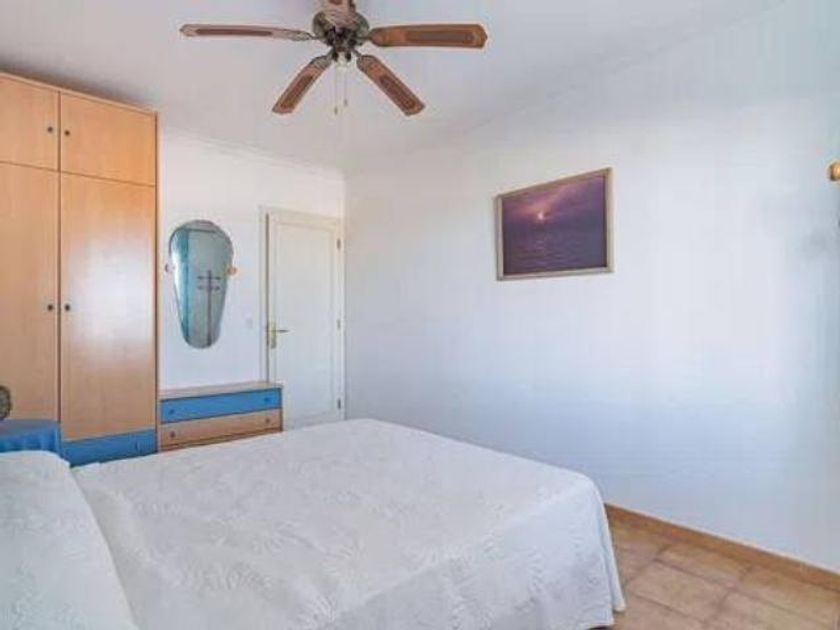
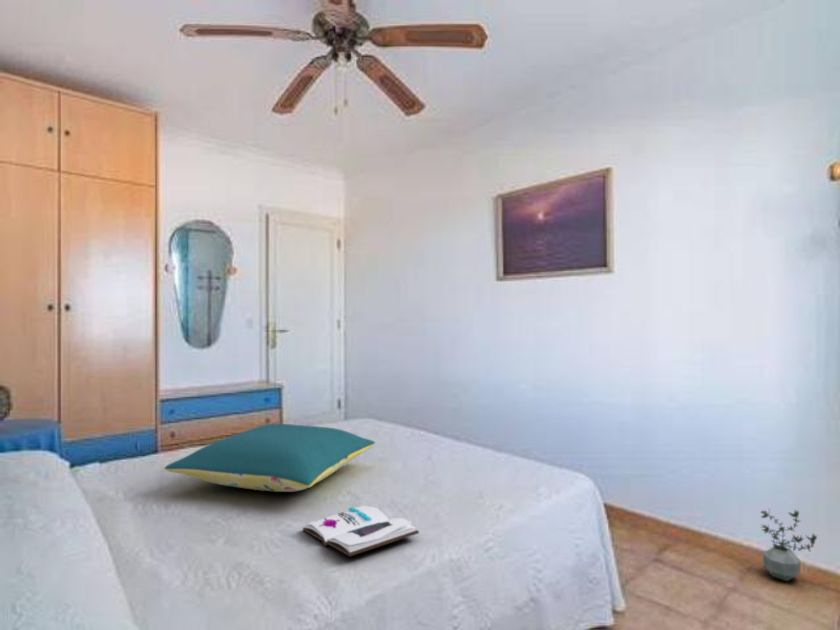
+ potted plant [759,508,818,582]
+ pillow [164,423,376,493]
+ book [302,505,420,557]
